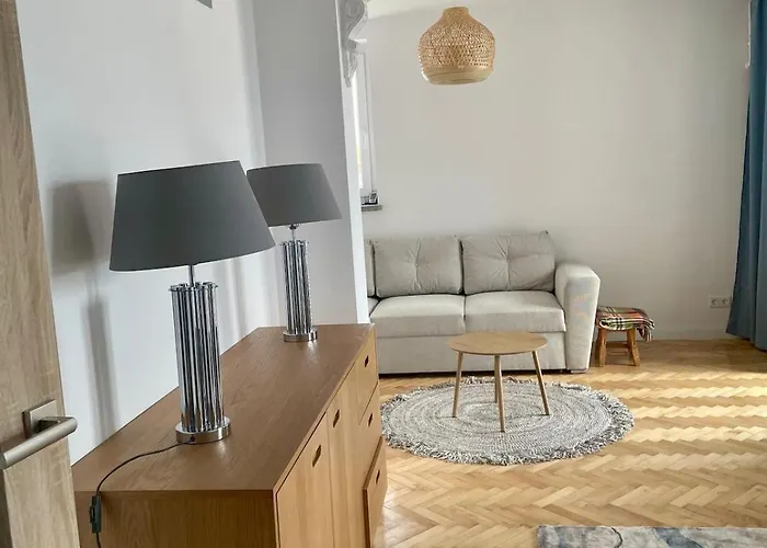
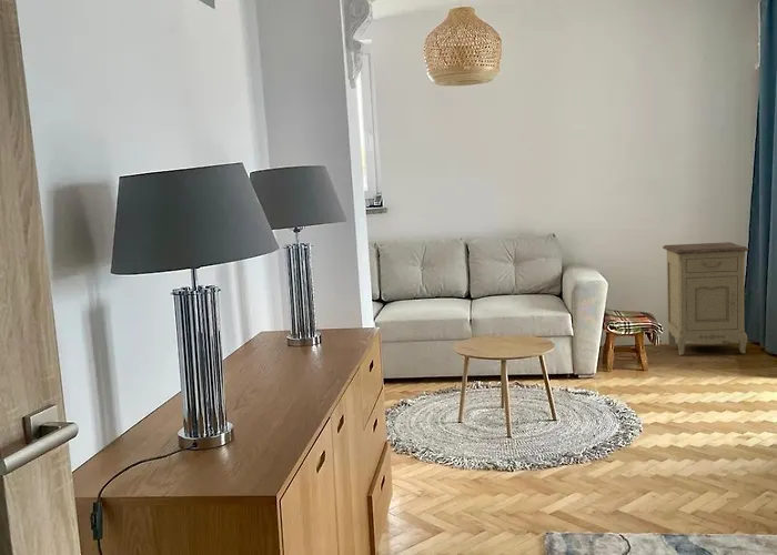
+ nightstand [662,241,749,356]
